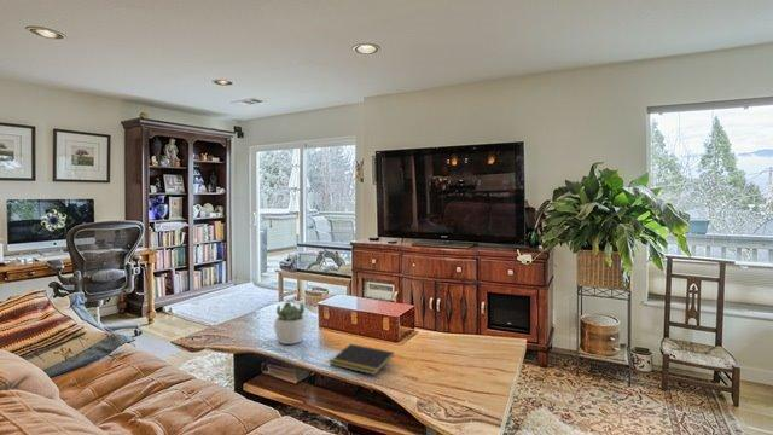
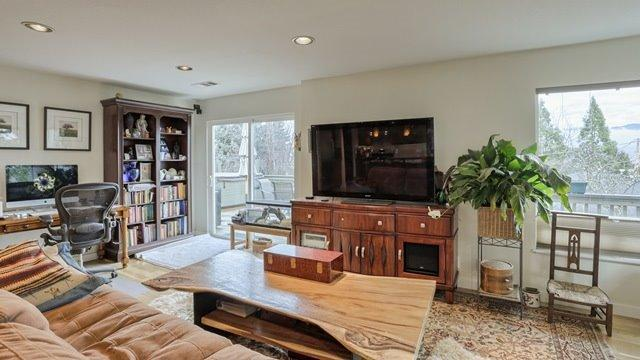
- succulent plant [273,301,307,346]
- notepad [329,343,395,376]
